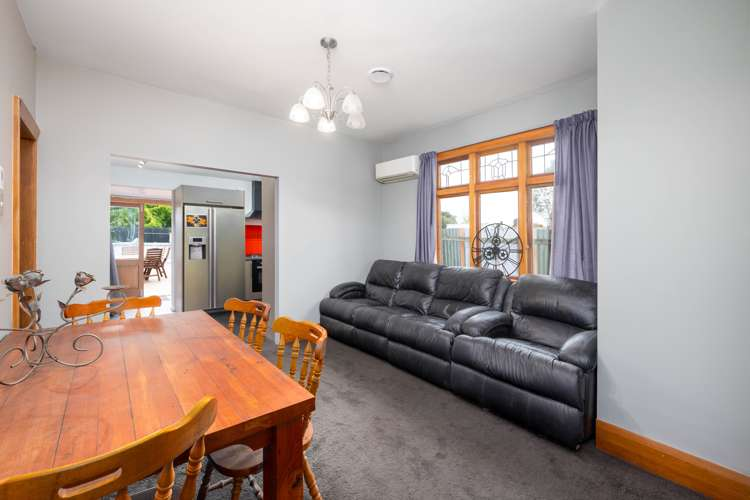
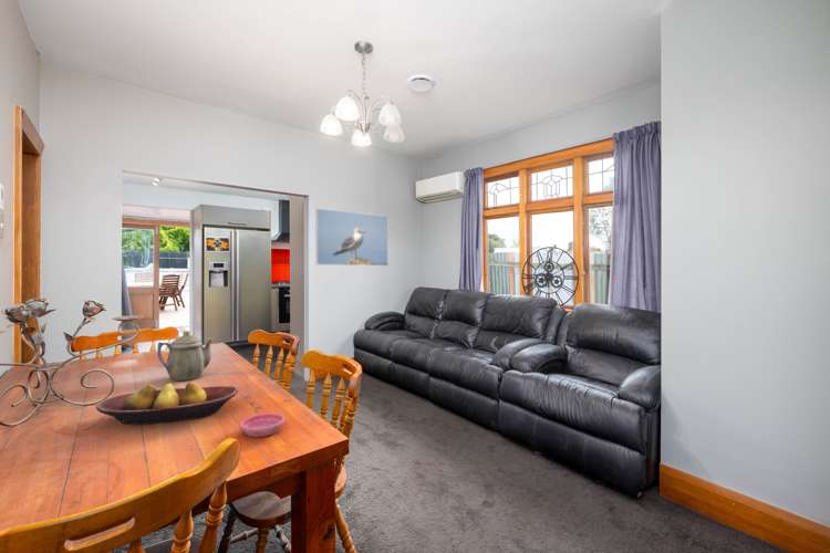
+ teapot [156,330,215,382]
+ fruit bowl [95,380,239,426]
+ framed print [314,207,390,267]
+ saucer [238,413,287,438]
